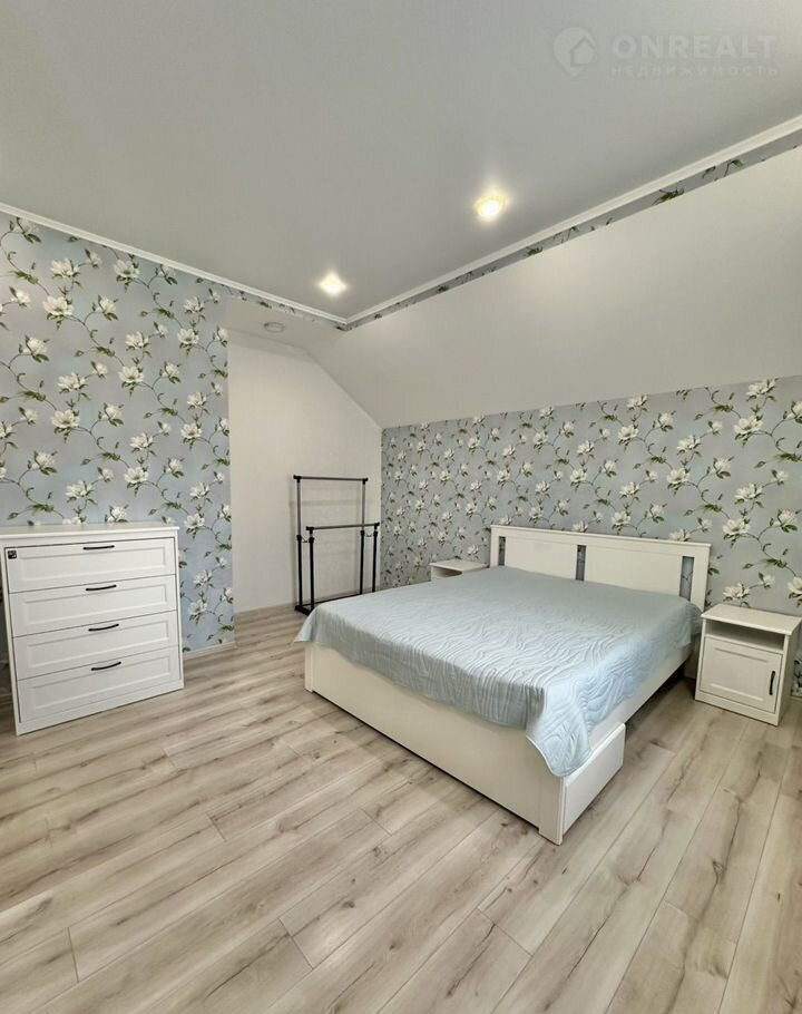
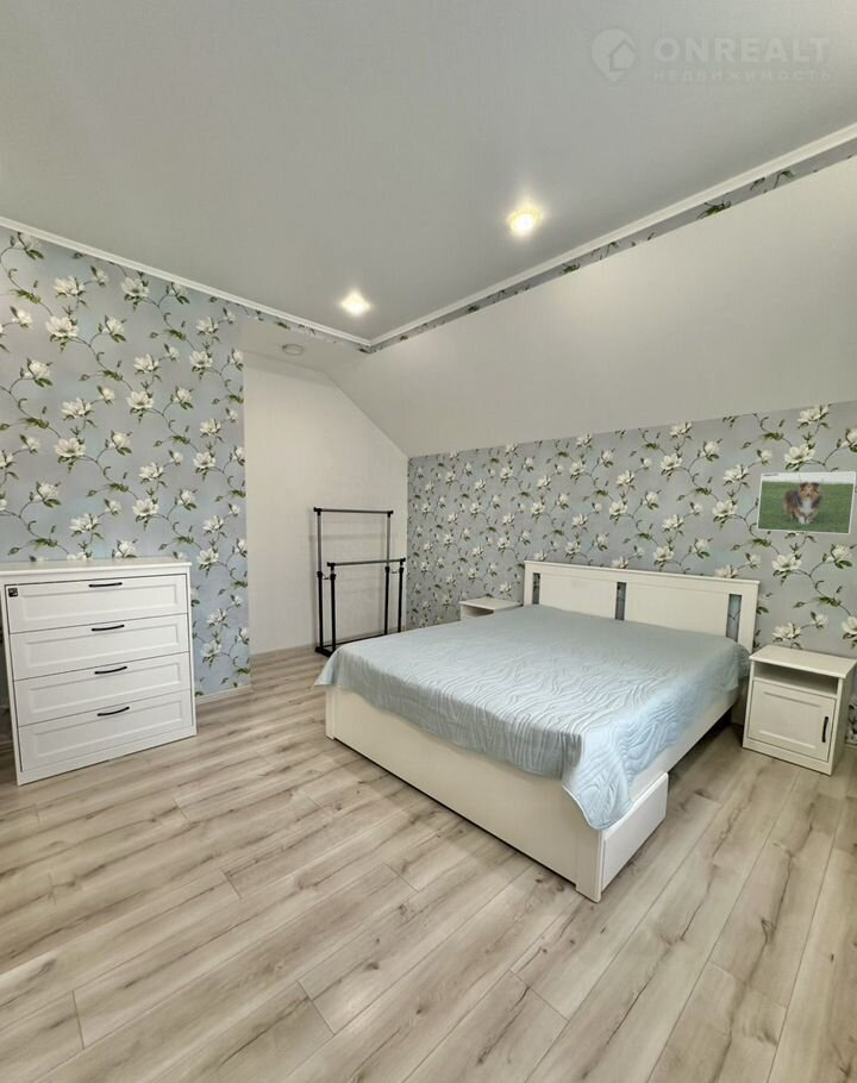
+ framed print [756,470,857,536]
